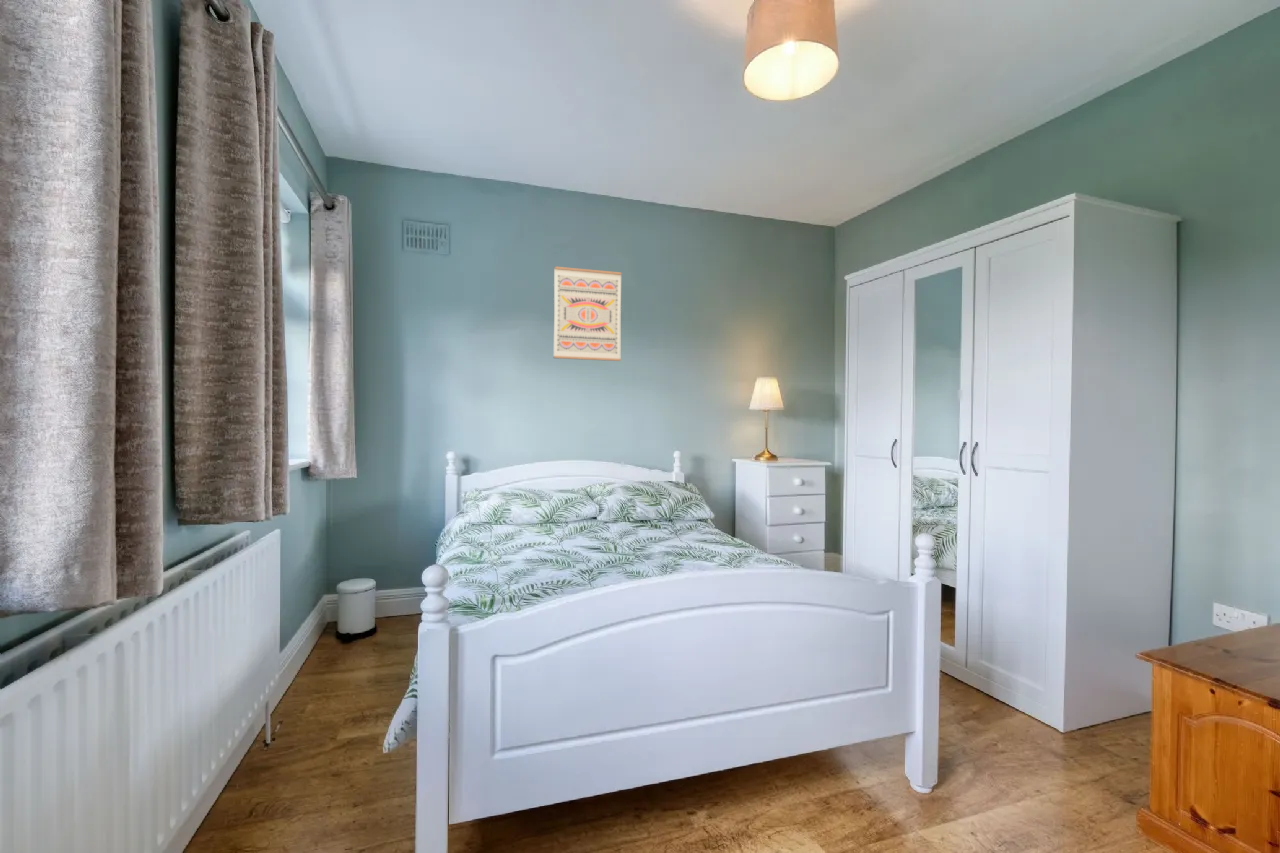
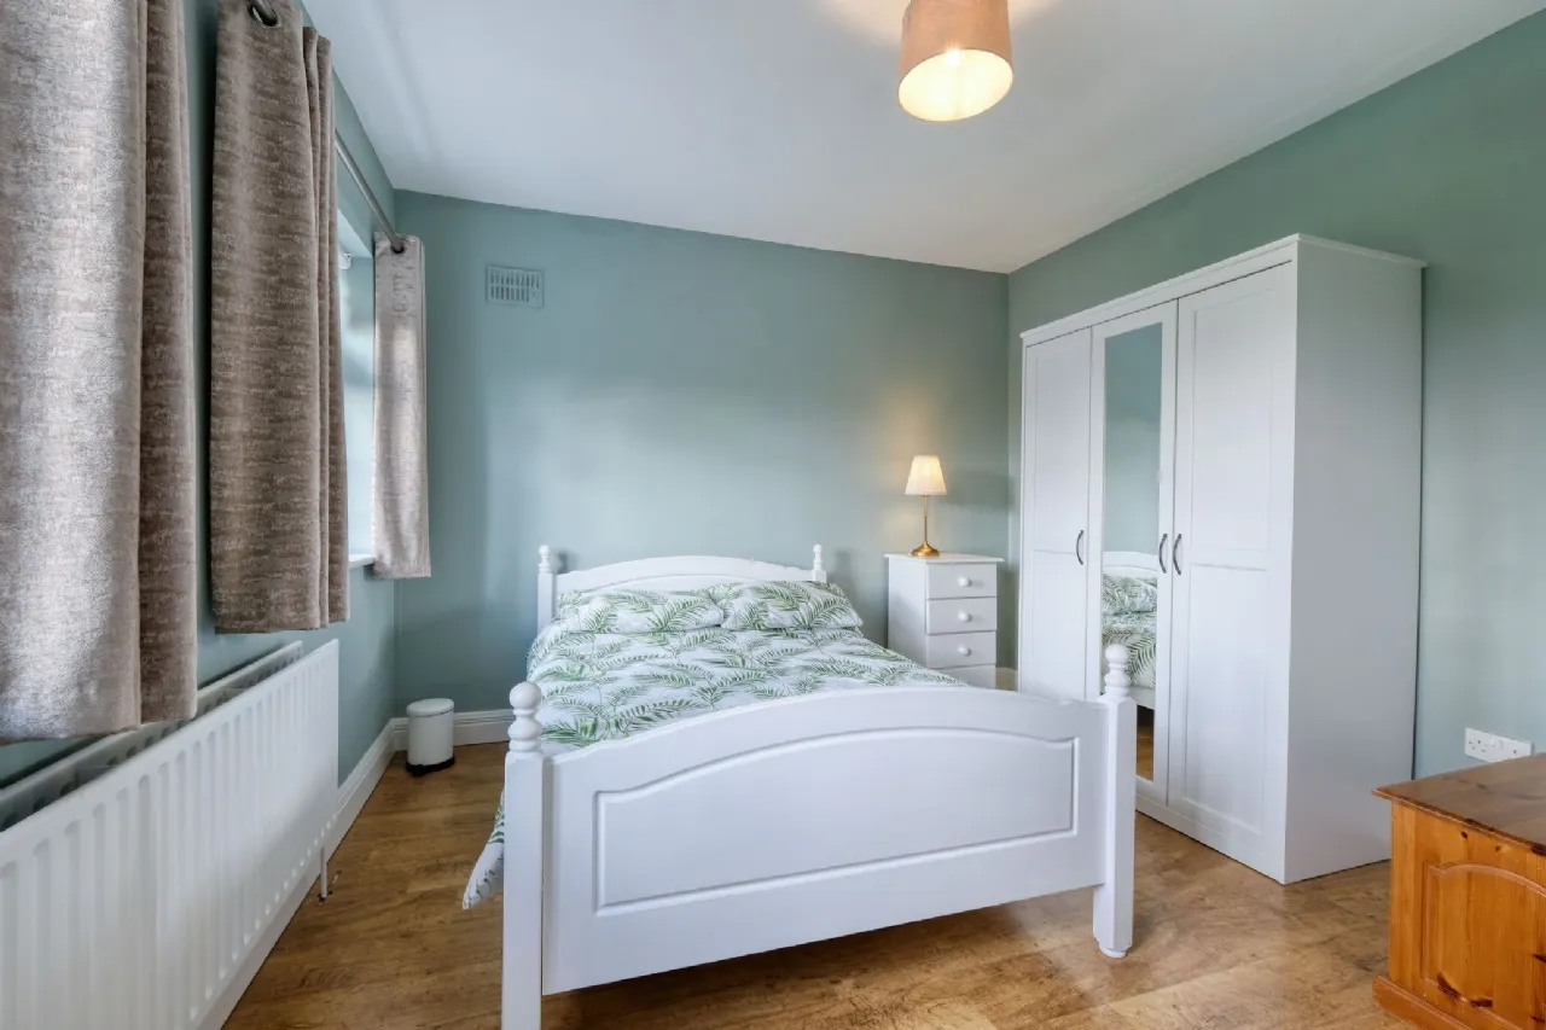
- wall art [553,266,623,362]
